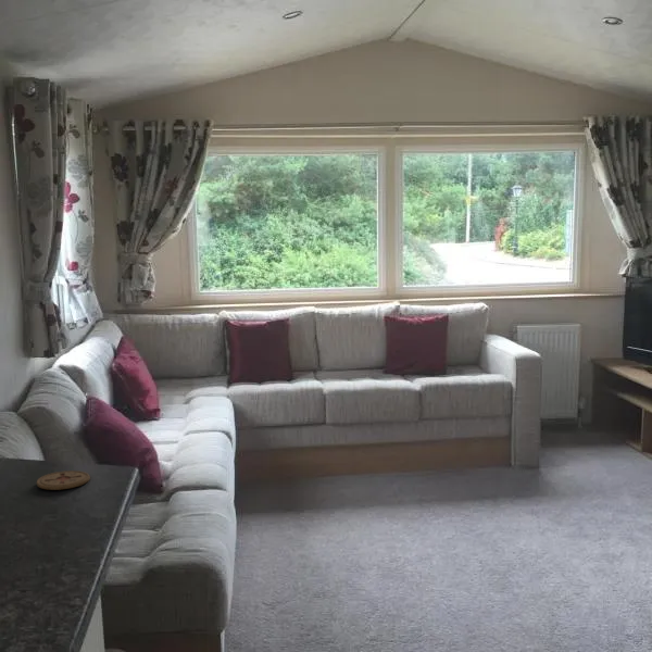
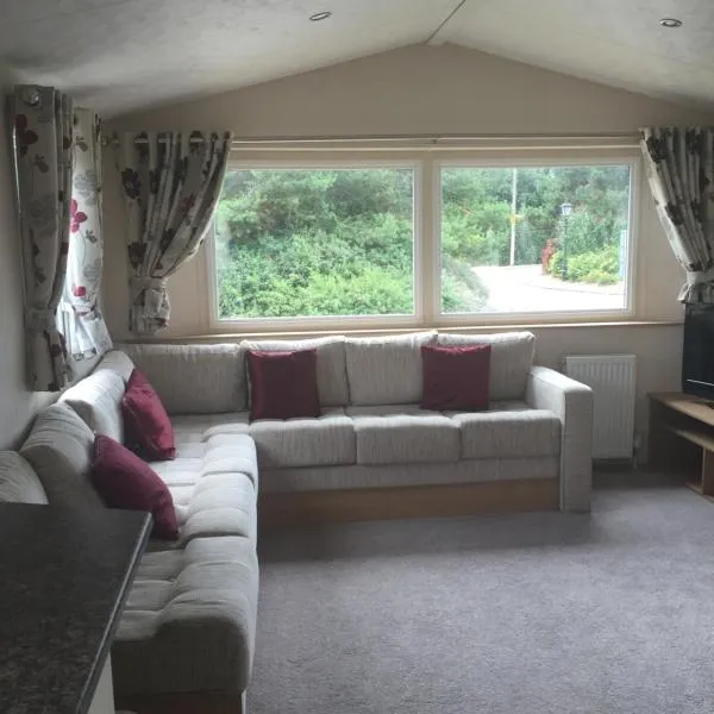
- coaster [36,469,90,491]
